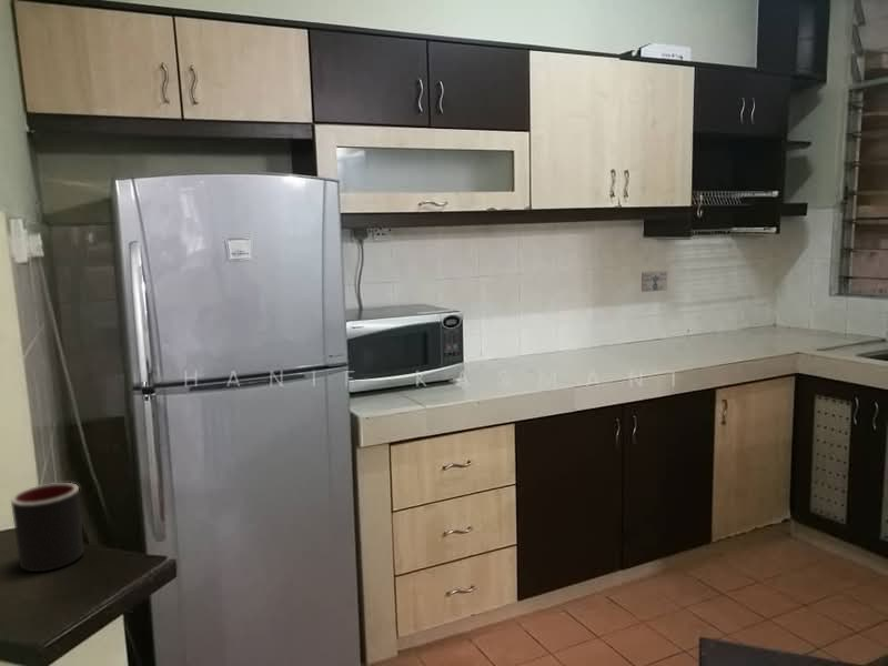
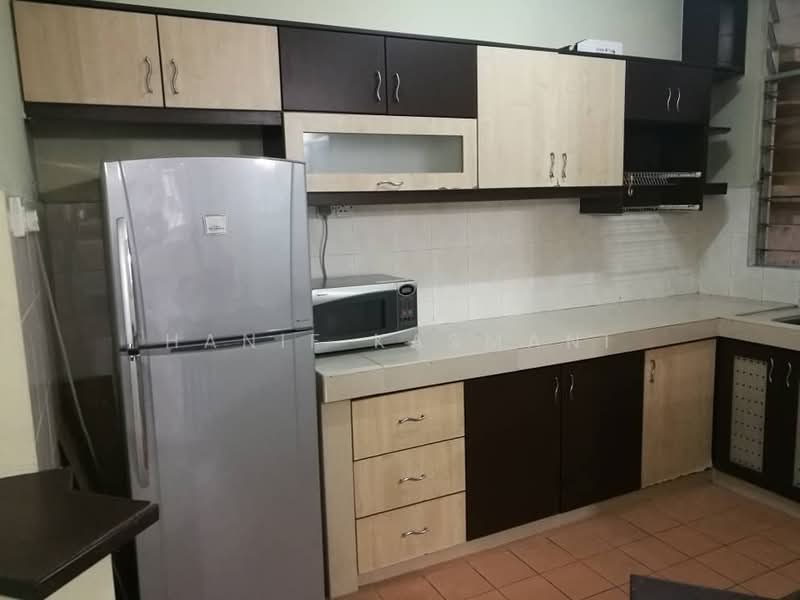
- ceramic tile [640,270,668,293]
- mug [10,482,84,573]
